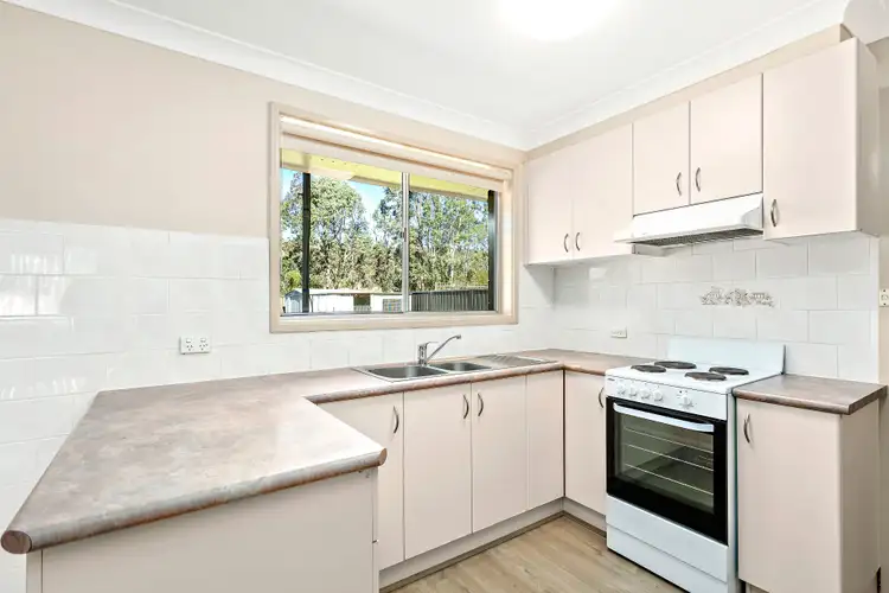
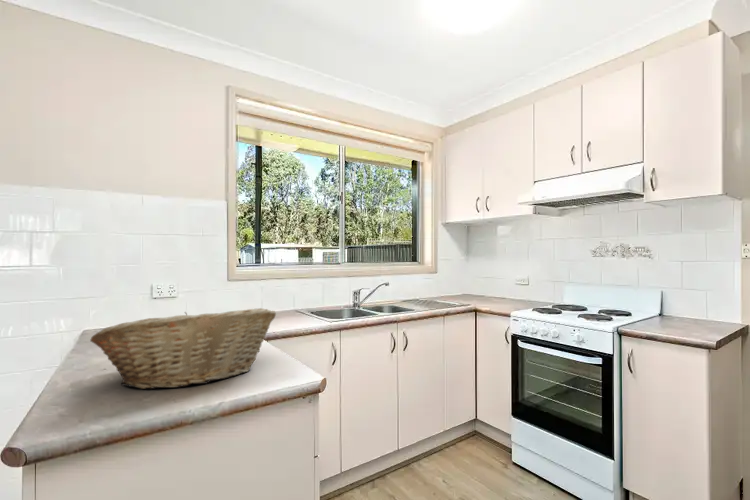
+ fruit basket [89,307,277,390]
